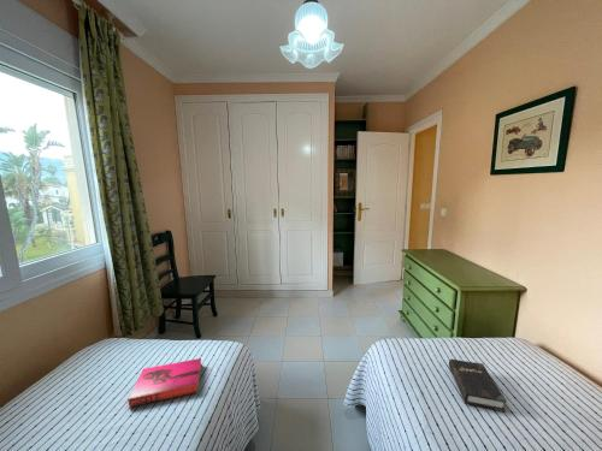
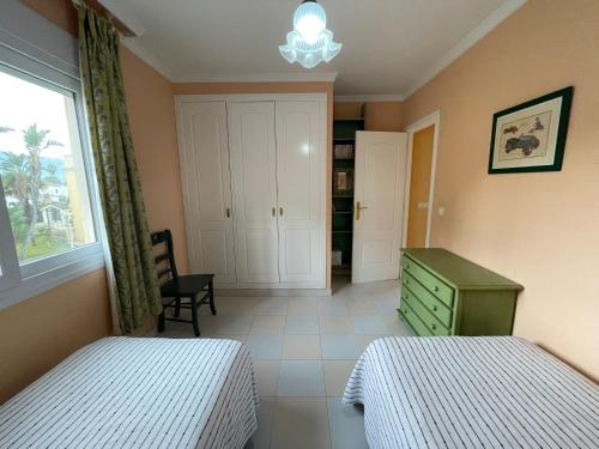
- hardback book [128,357,202,408]
- hardback book [448,358,508,413]
